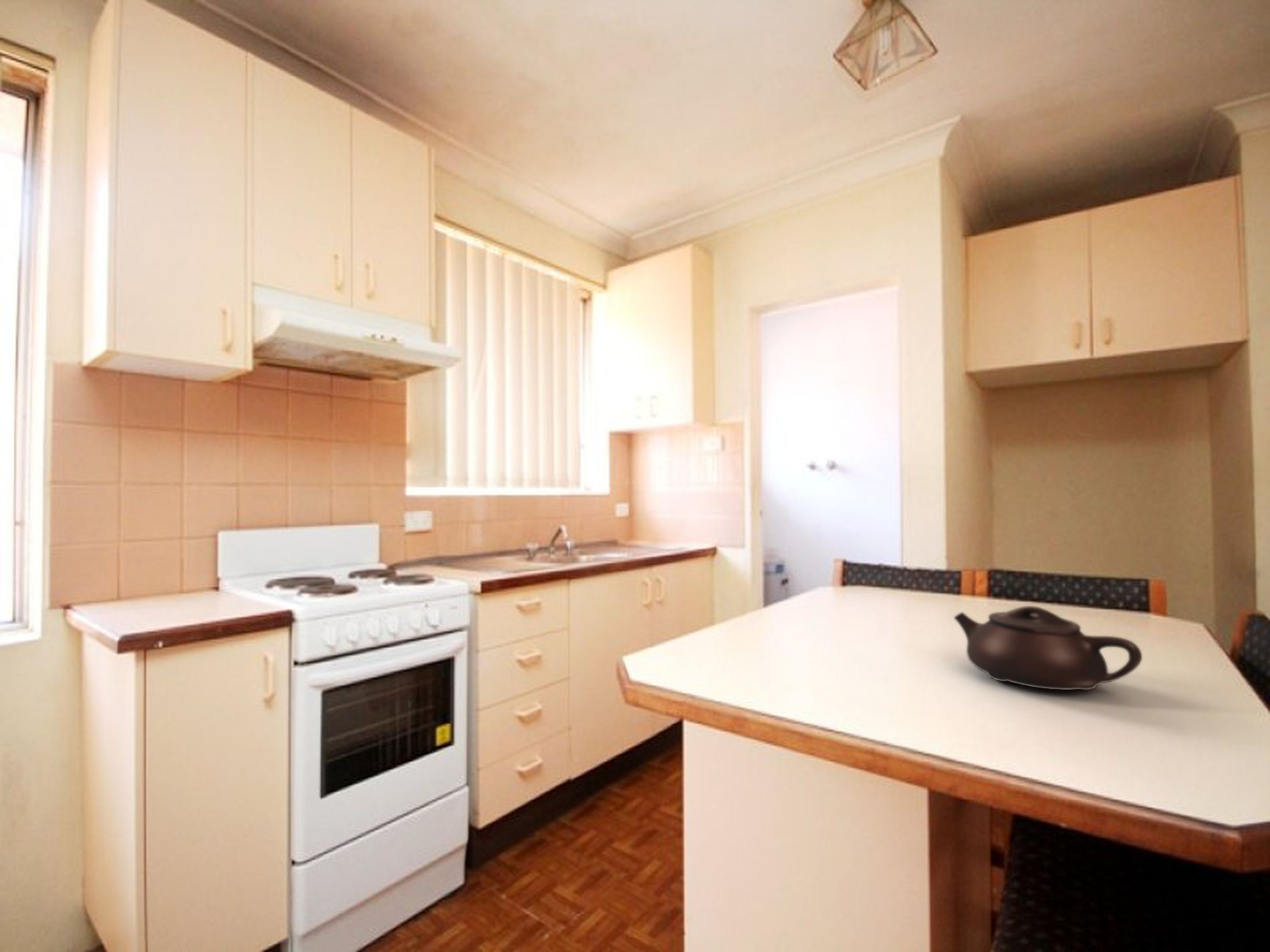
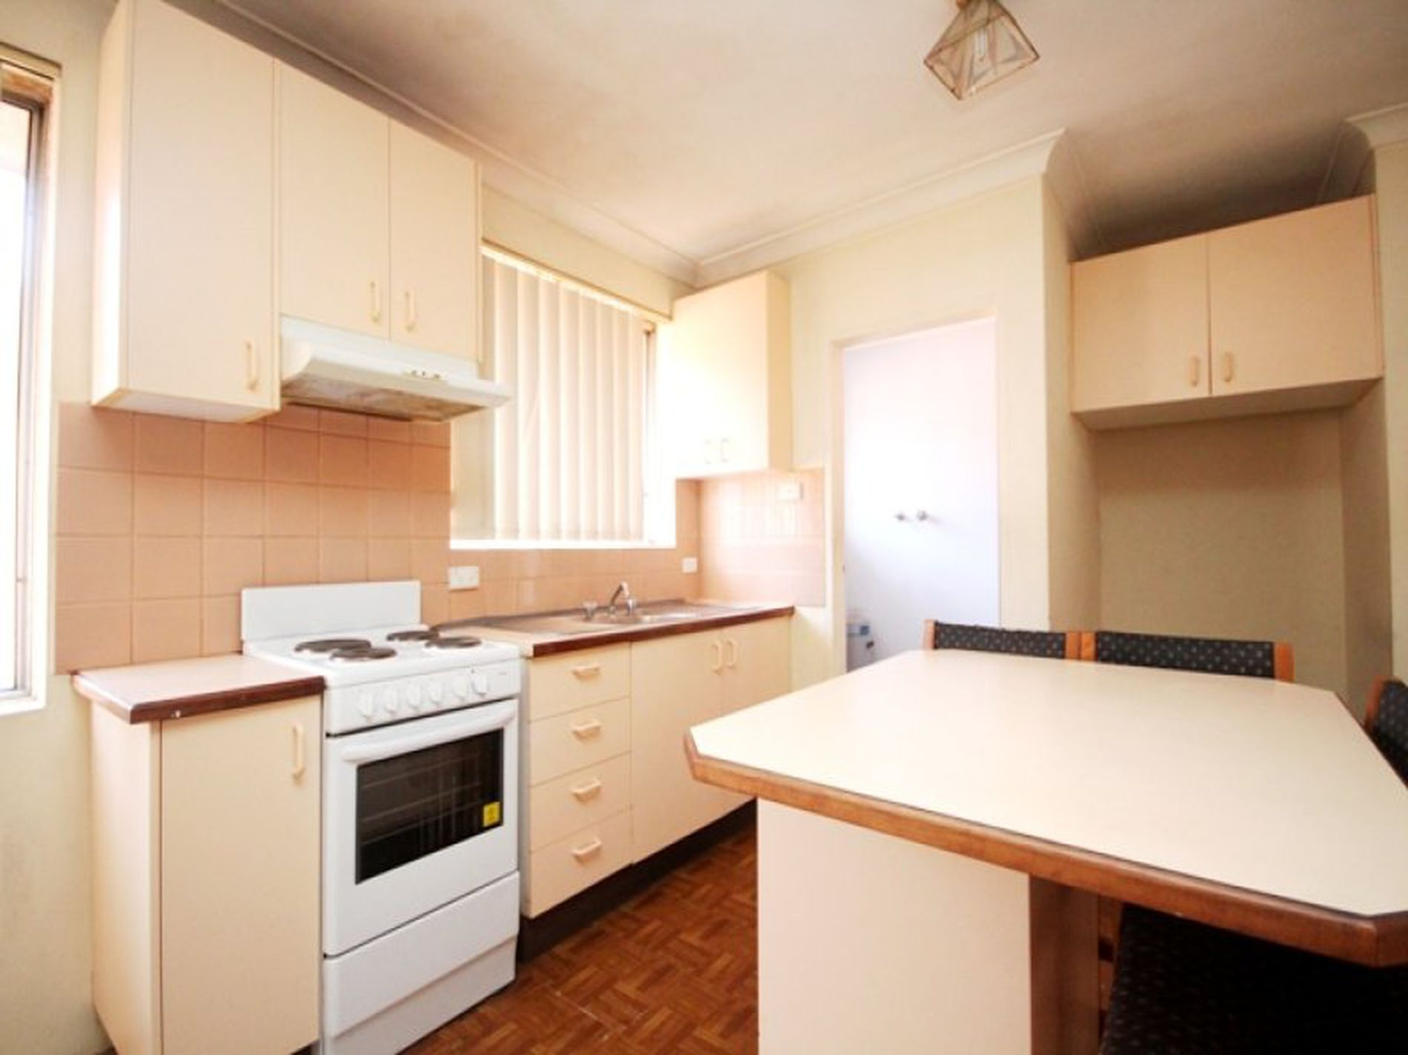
- teapot [953,605,1143,691]
